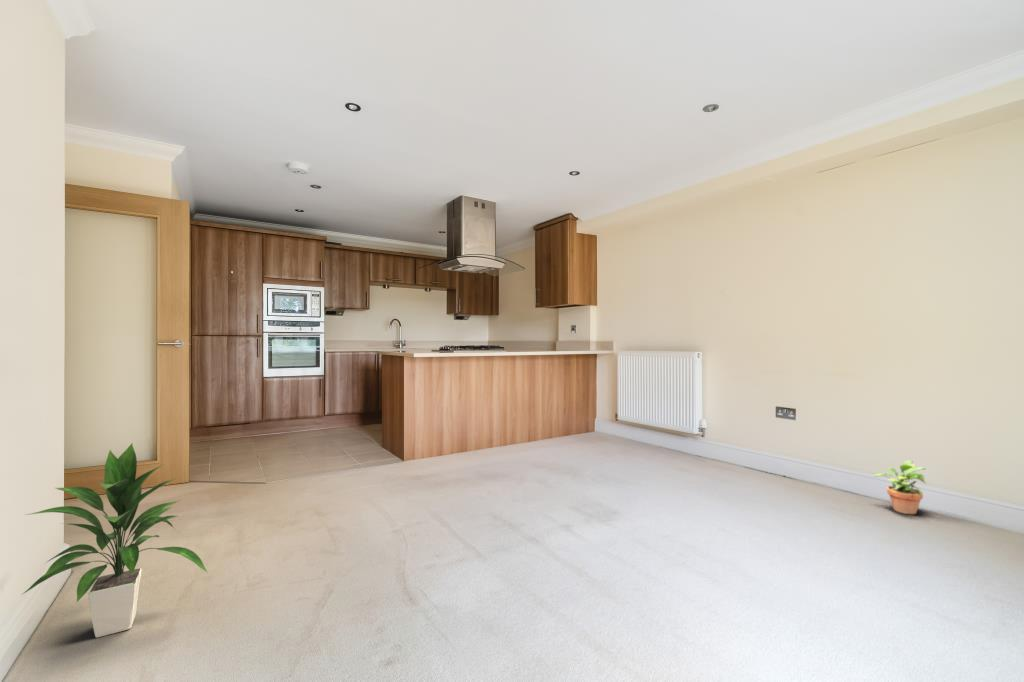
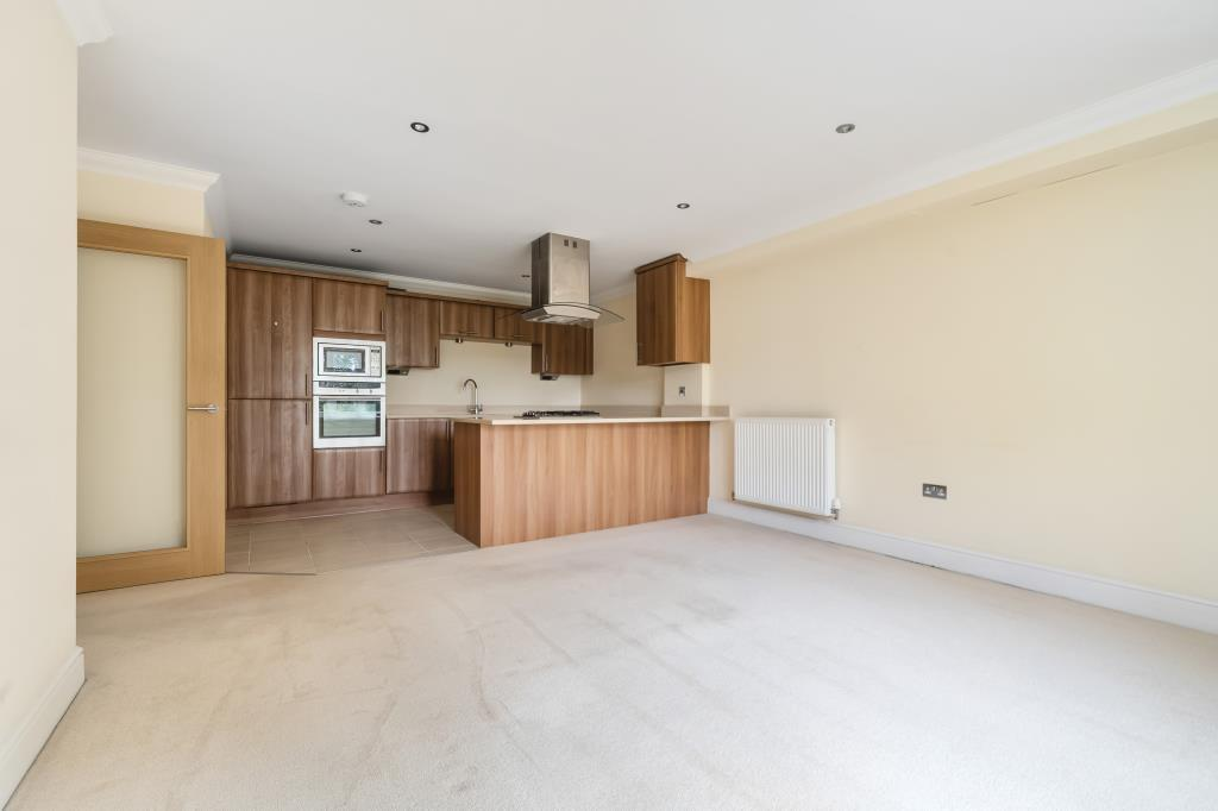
- indoor plant [22,443,208,638]
- potted plant [873,460,927,515]
